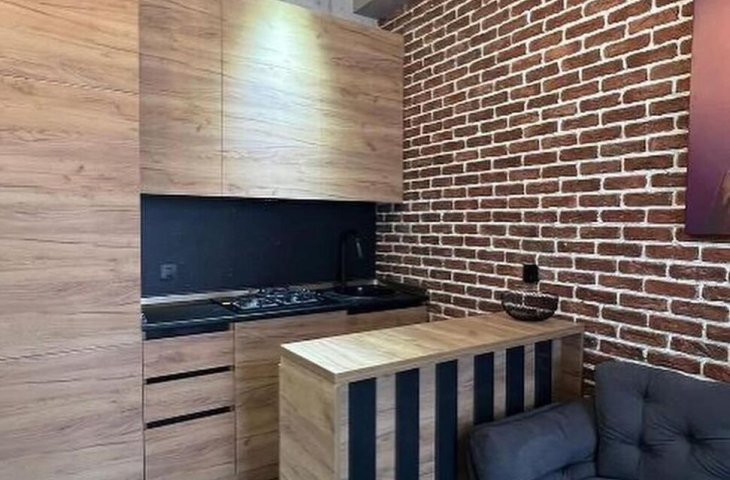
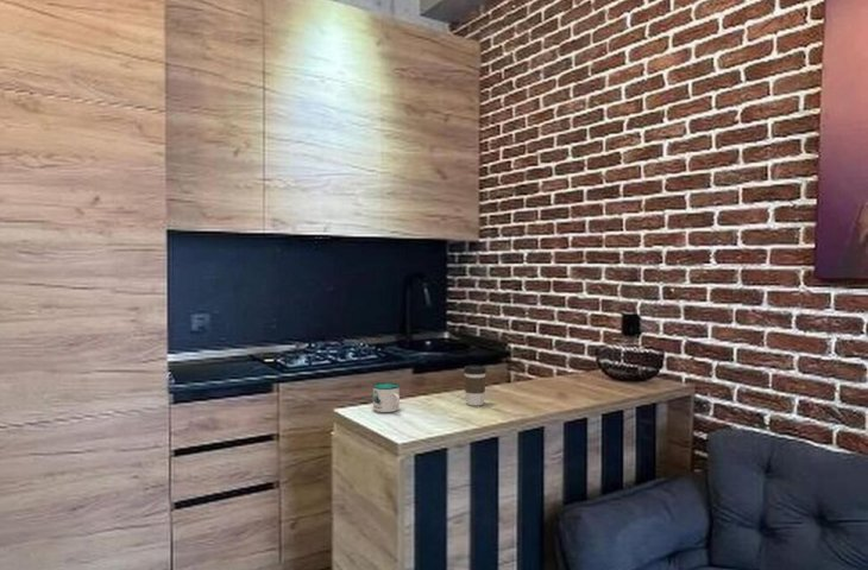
+ mug [371,382,401,413]
+ coffee cup [463,365,488,406]
